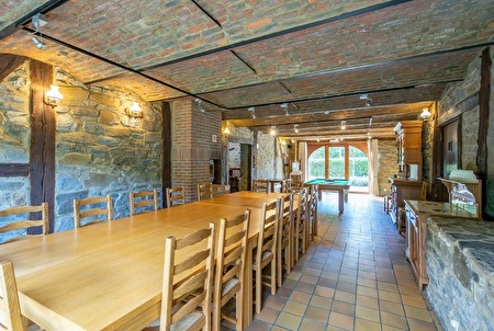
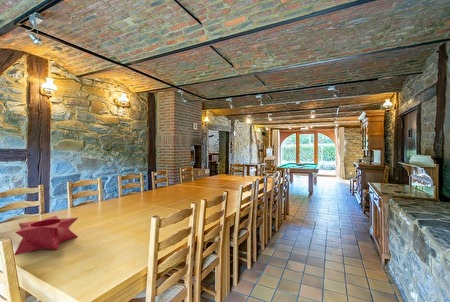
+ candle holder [13,215,79,256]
